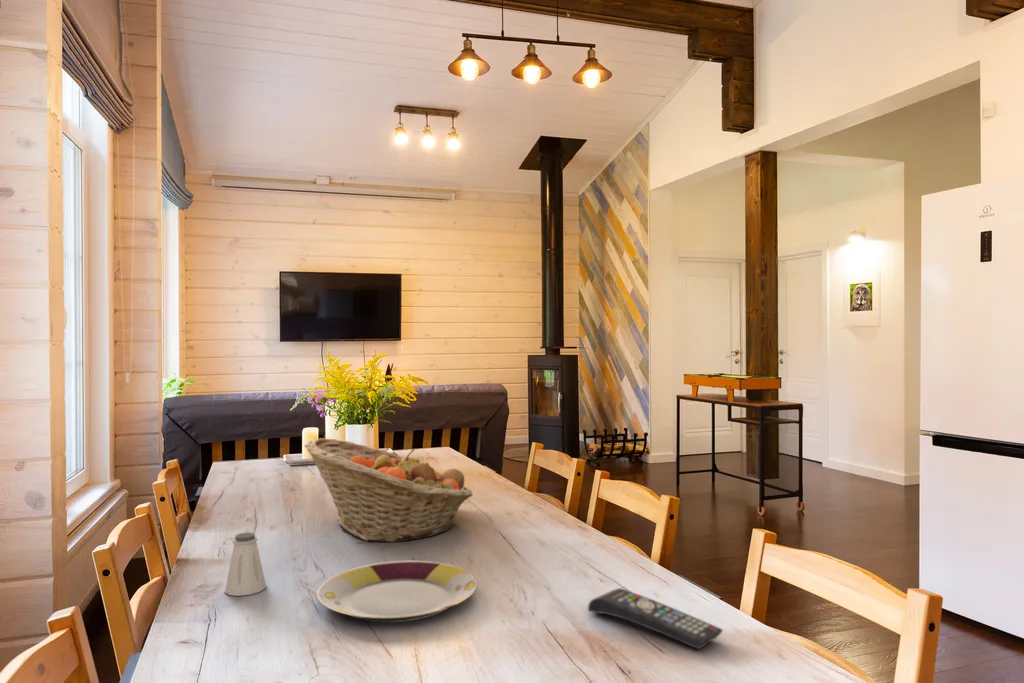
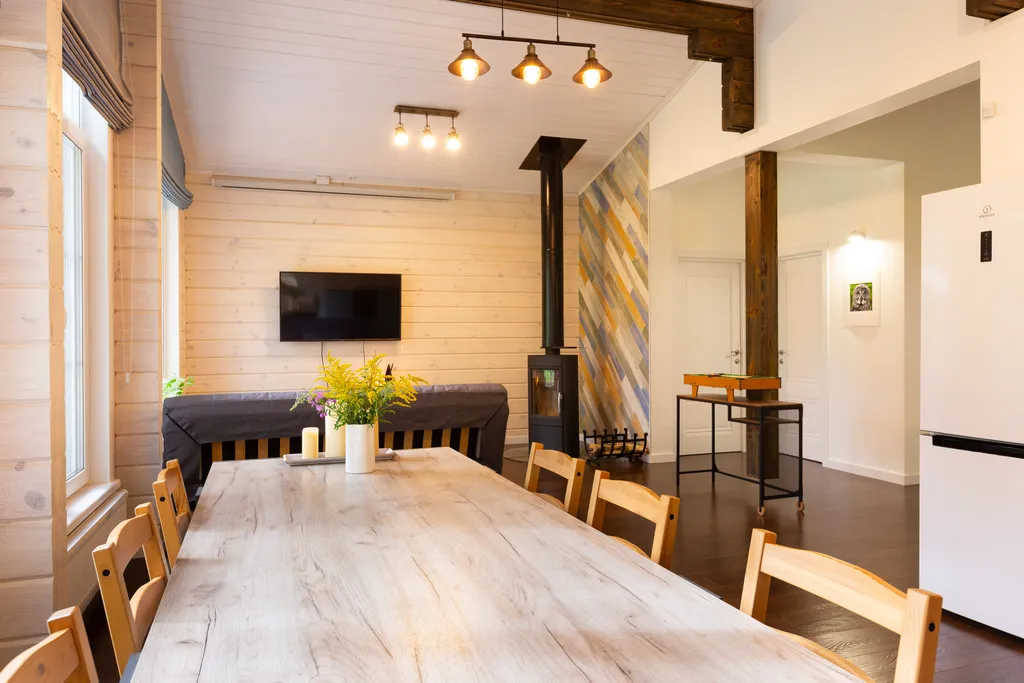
- plate [316,560,478,623]
- fruit basket [304,437,474,543]
- saltshaker [224,531,267,597]
- remote control [587,587,724,650]
